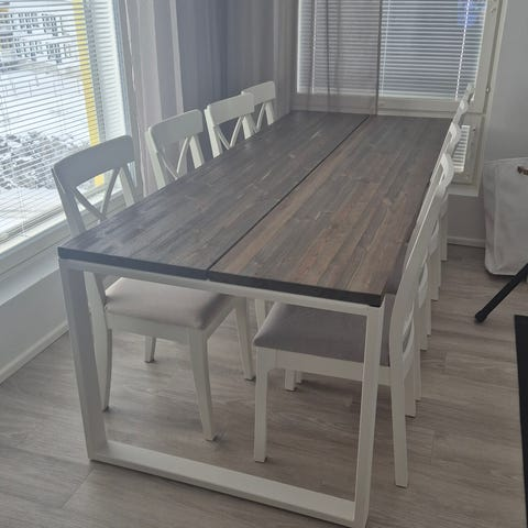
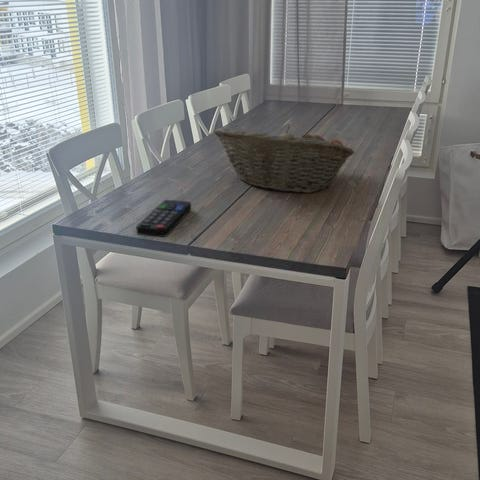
+ remote control [135,199,192,238]
+ fruit basket [212,125,356,194]
